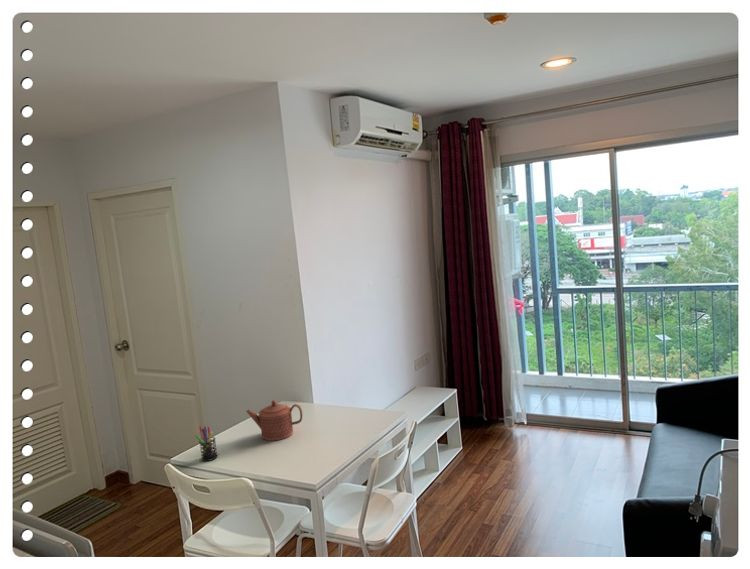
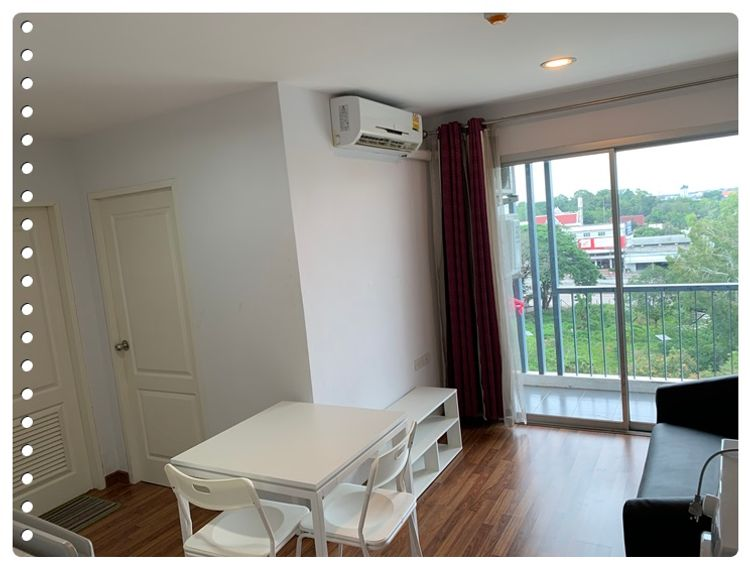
- pen holder [195,425,219,462]
- teapot [245,399,303,442]
